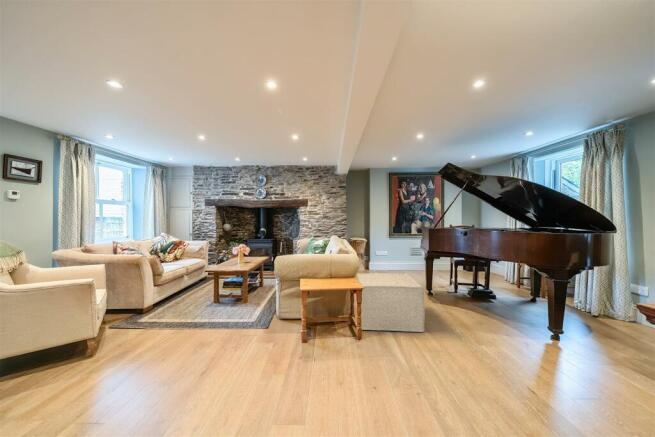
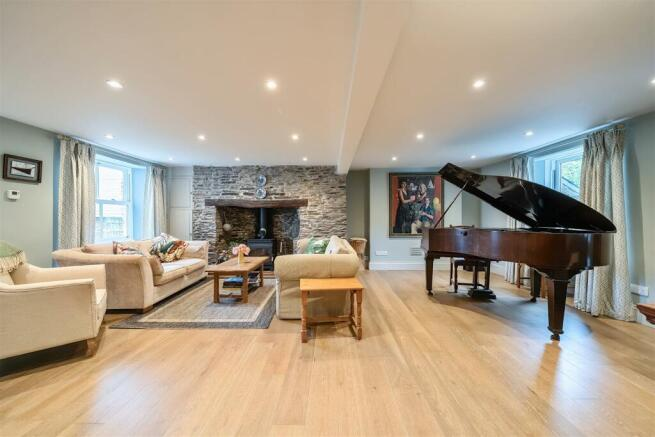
- ottoman [354,272,426,333]
